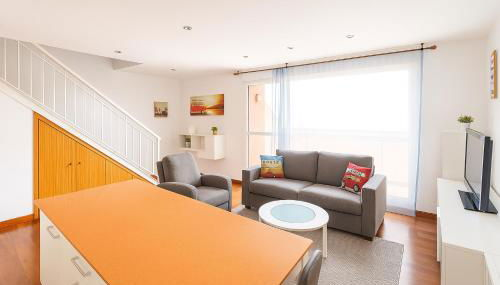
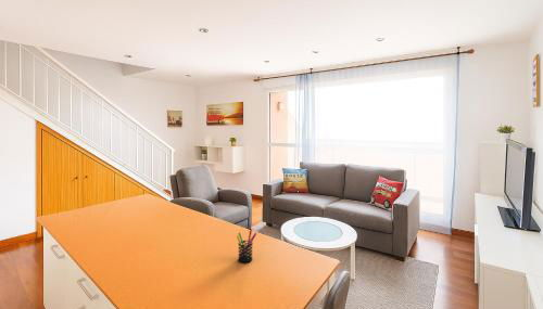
+ pen holder [236,228,257,263]
